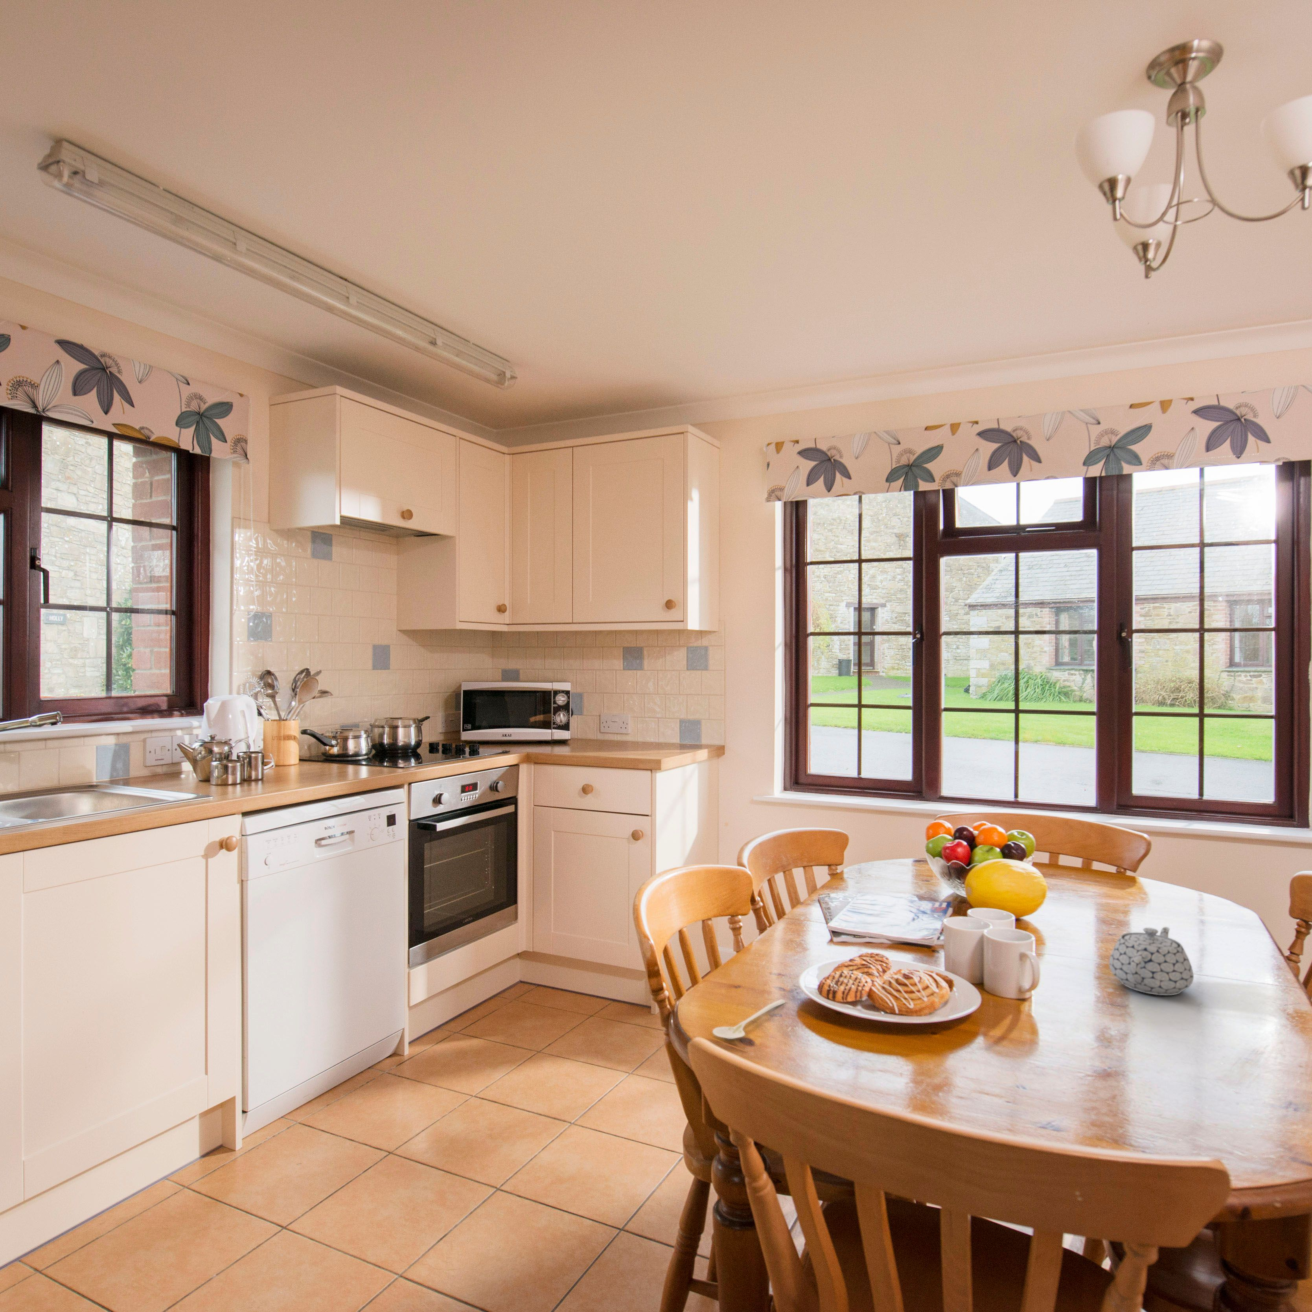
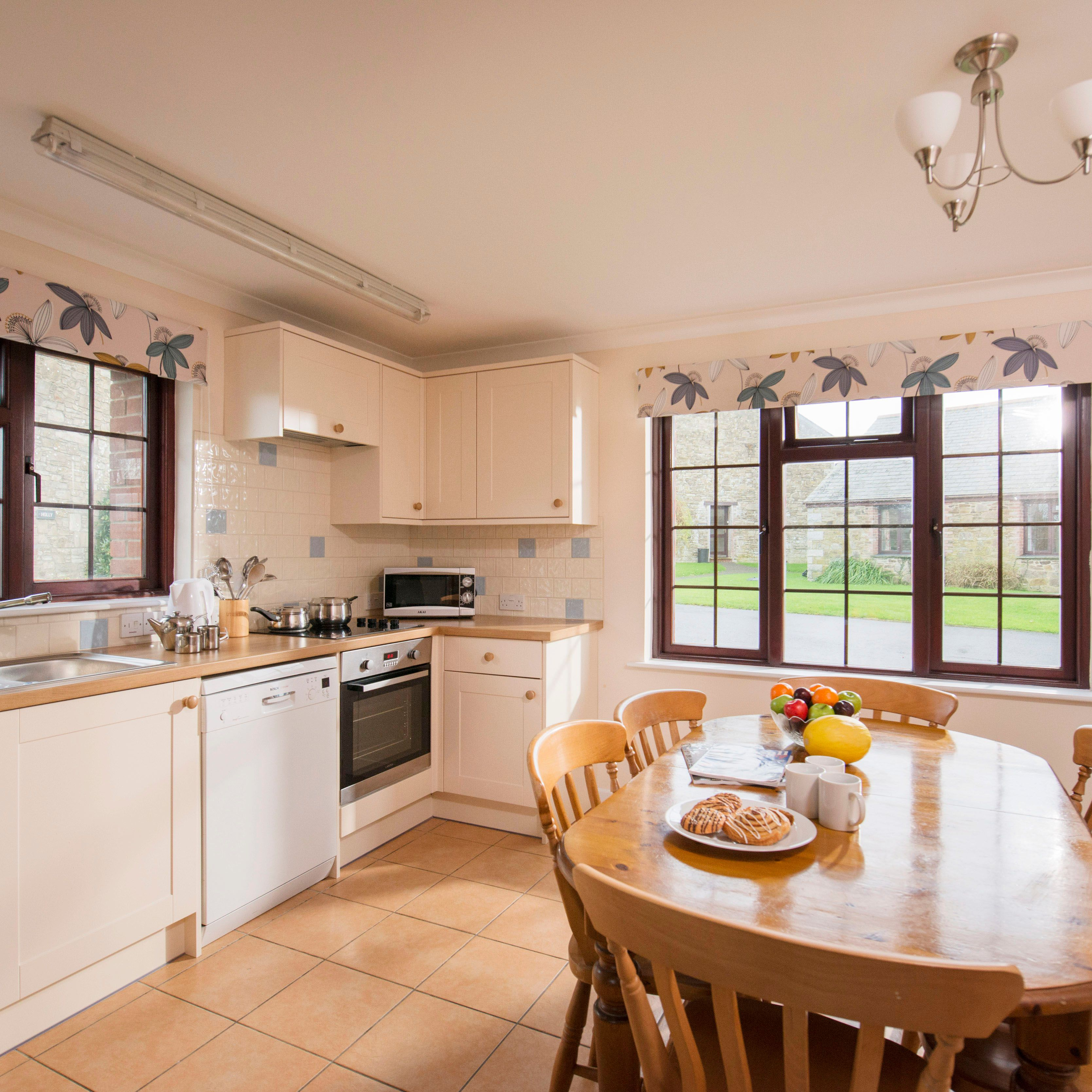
- stirrer [712,998,786,1039]
- teapot [1109,926,1194,996]
